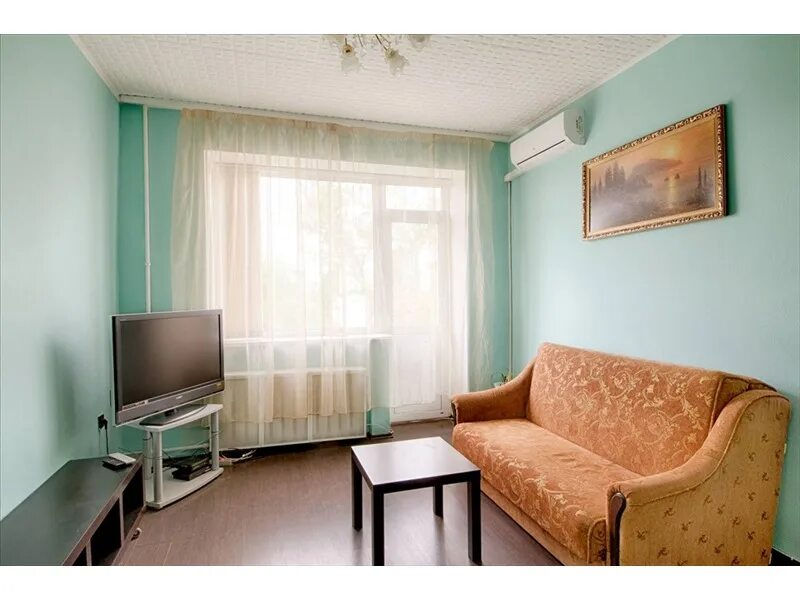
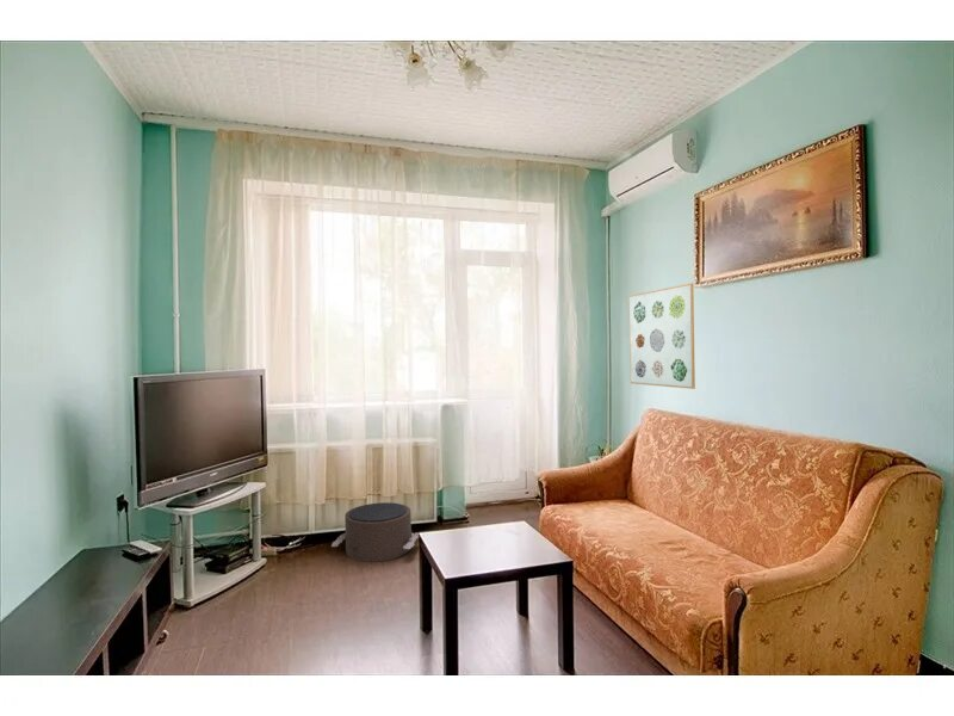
+ pouf [330,501,420,563]
+ wall art [627,282,696,390]
